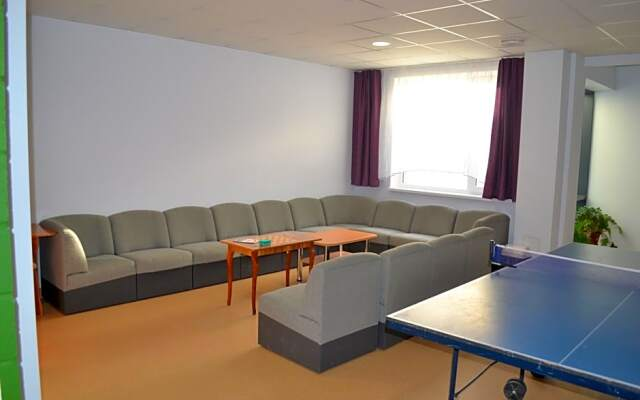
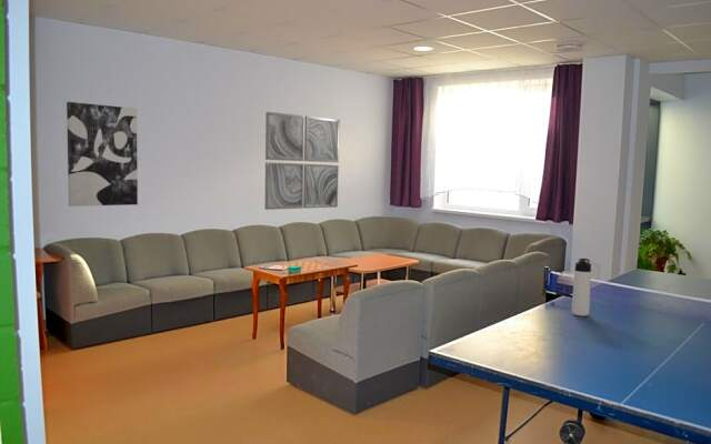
+ wall art [66,101,139,208]
+ wall art [263,111,341,211]
+ thermos bottle [571,258,592,317]
